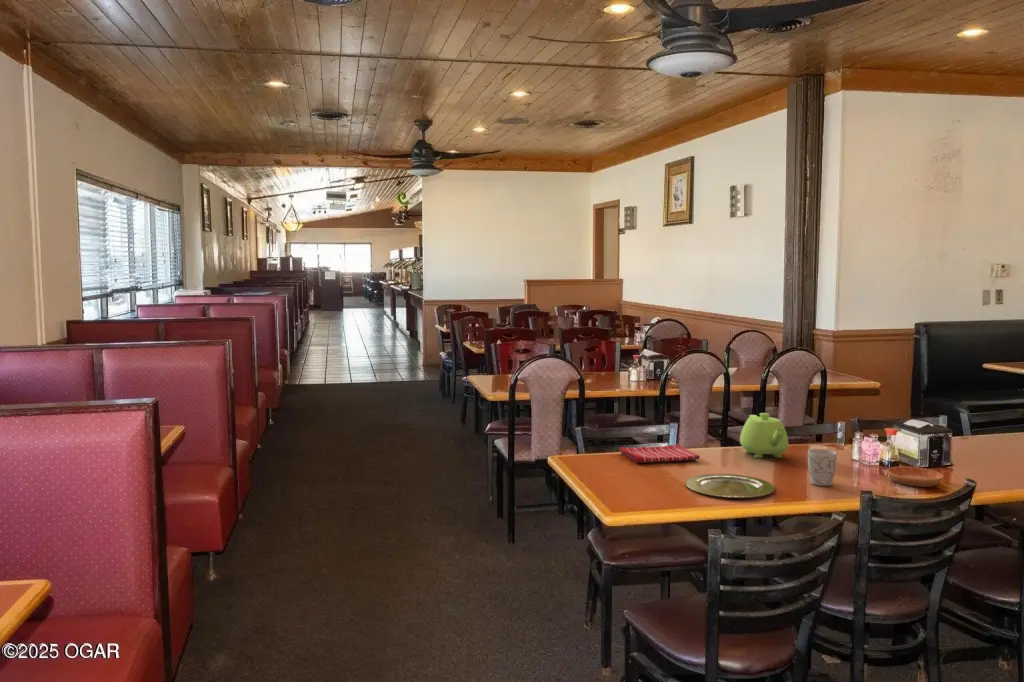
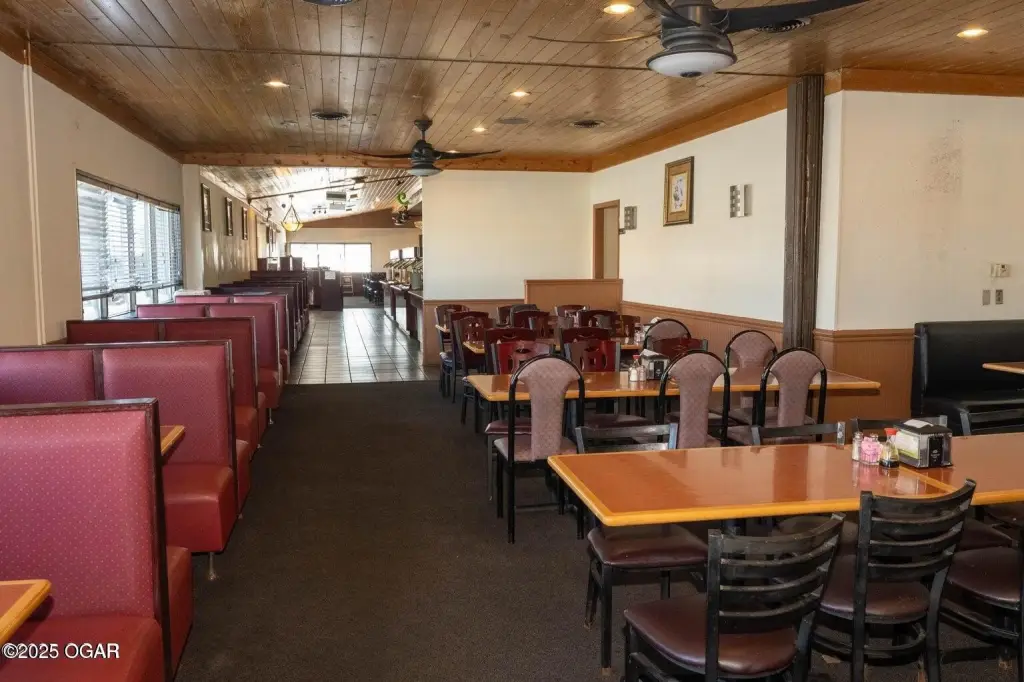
- teapot [739,412,789,459]
- dish towel [619,443,701,464]
- mug [807,448,838,487]
- saucer [886,465,945,488]
- plate [685,473,776,499]
